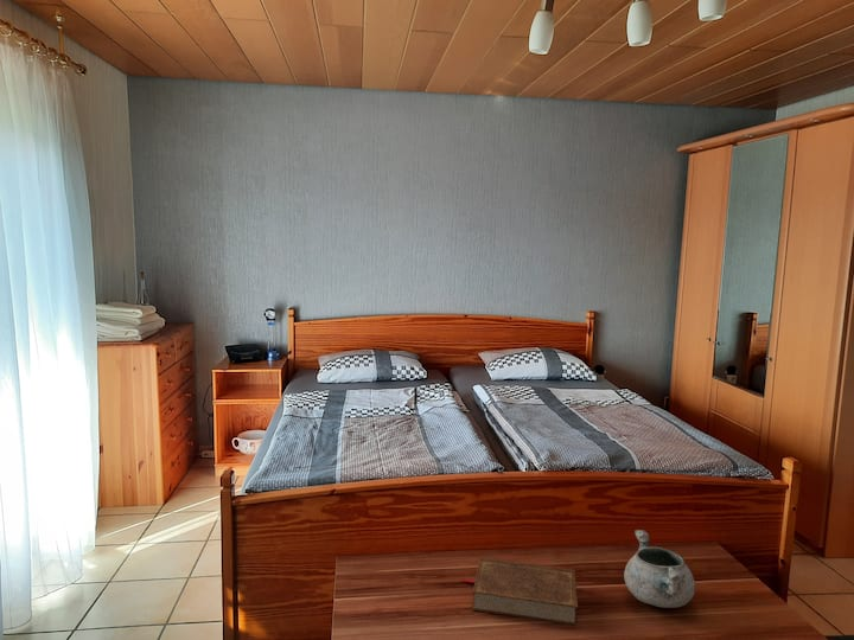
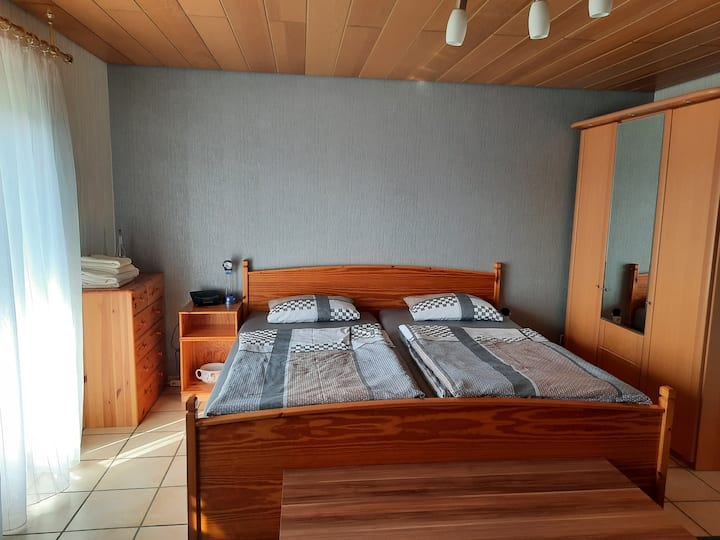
- decorative bowl [623,529,696,609]
- book [460,557,579,627]
